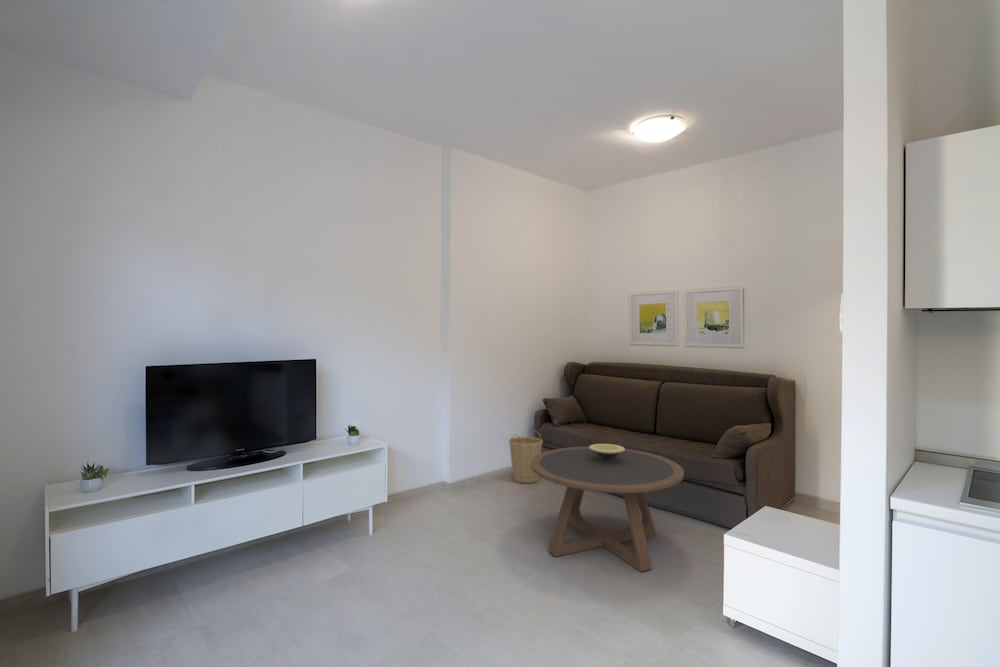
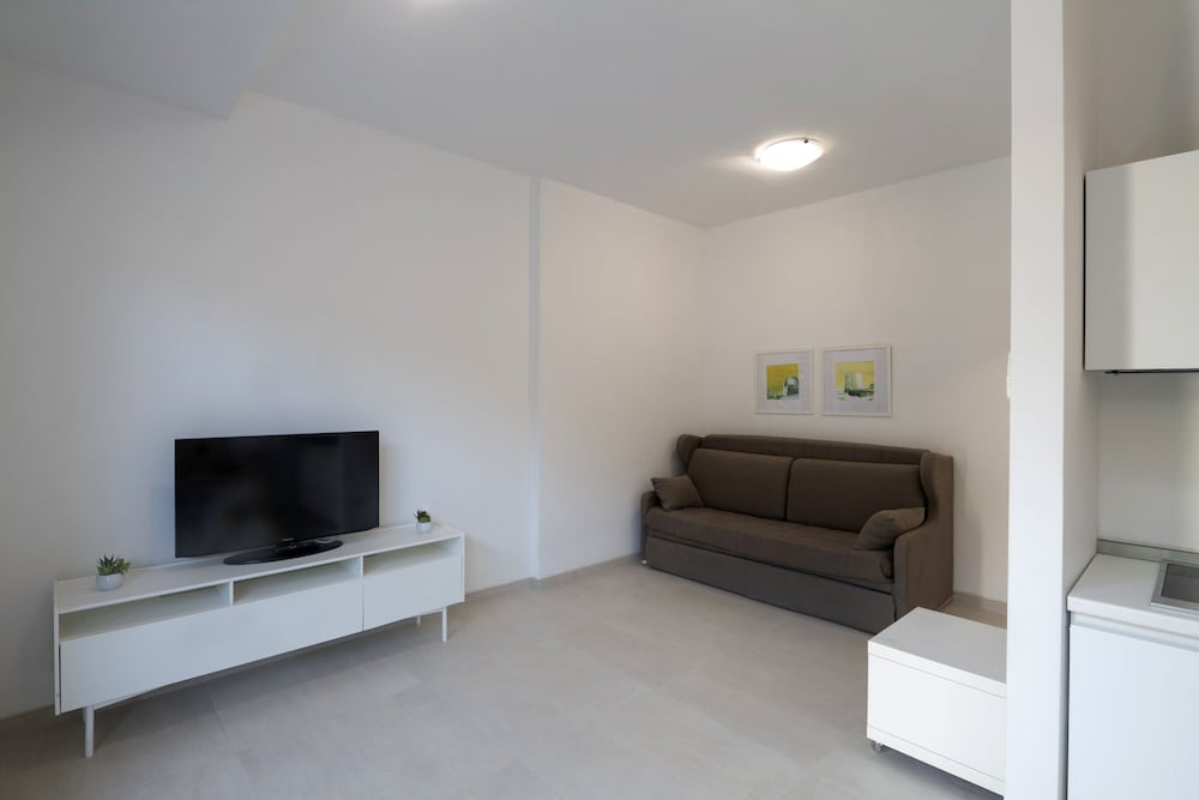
- coffee table [531,446,685,573]
- decorative bowl [589,443,626,460]
- basket [508,430,544,485]
